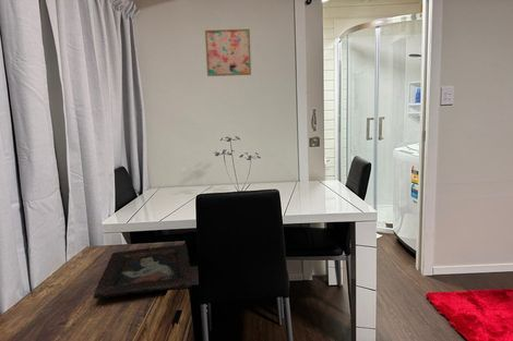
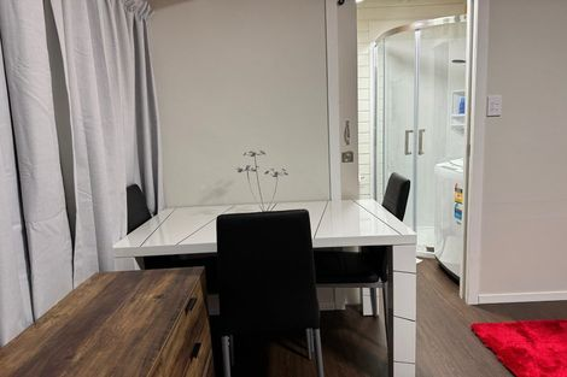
- decorative tray [93,243,193,300]
- wall art [204,27,252,77]
